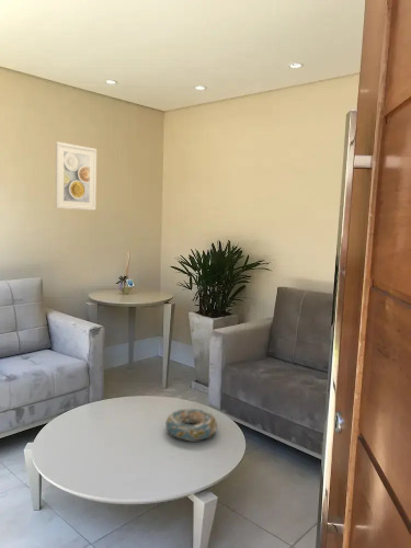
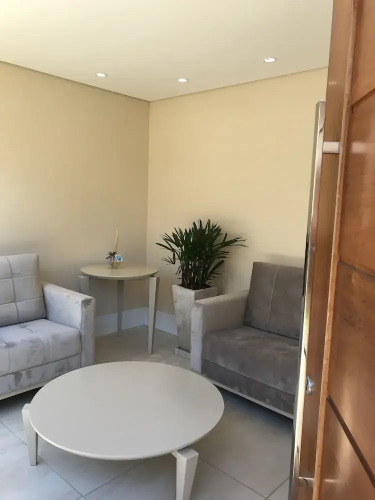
- decorative bowl [165,408,218,443]
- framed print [55,141,98,212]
